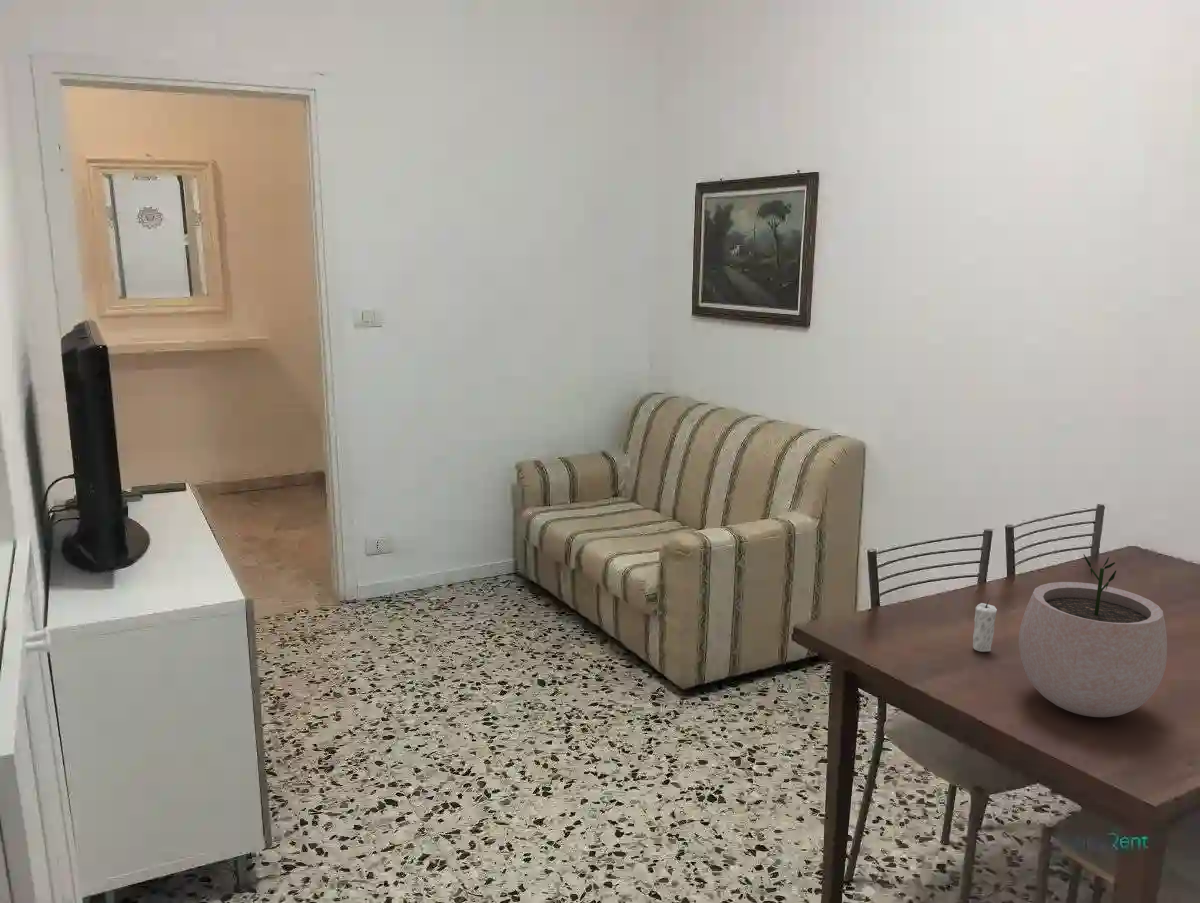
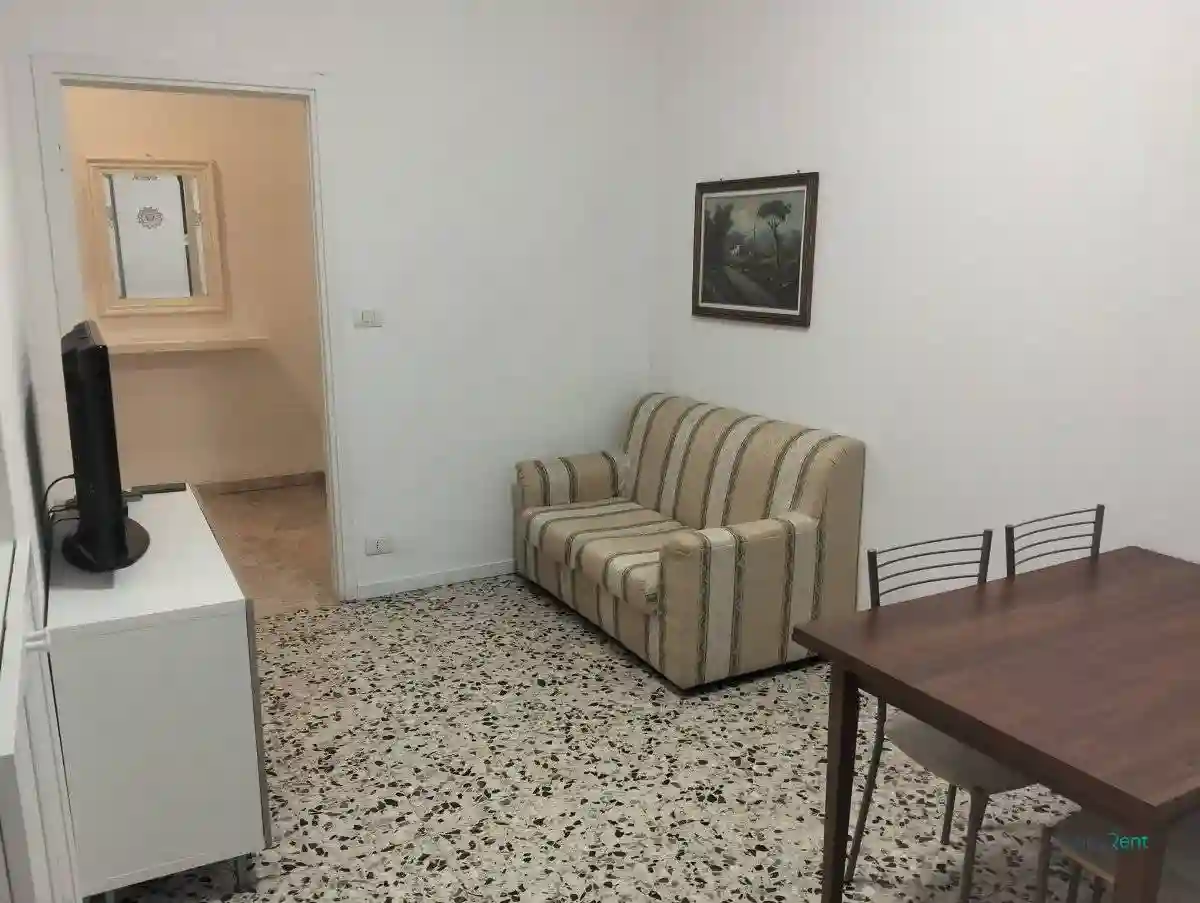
- plant pot [1018,553,1168,718]
- candle [972,599,998,653]
